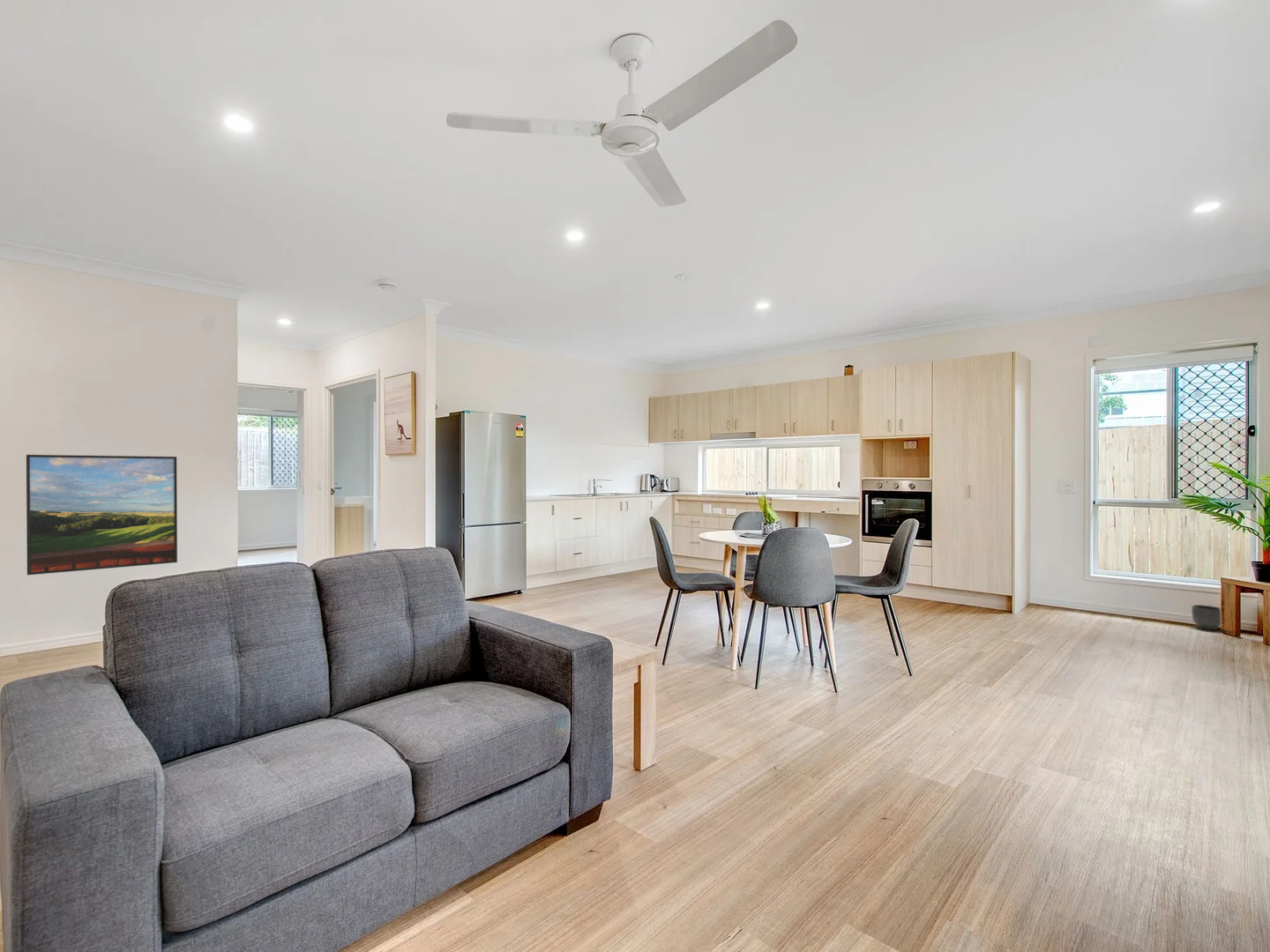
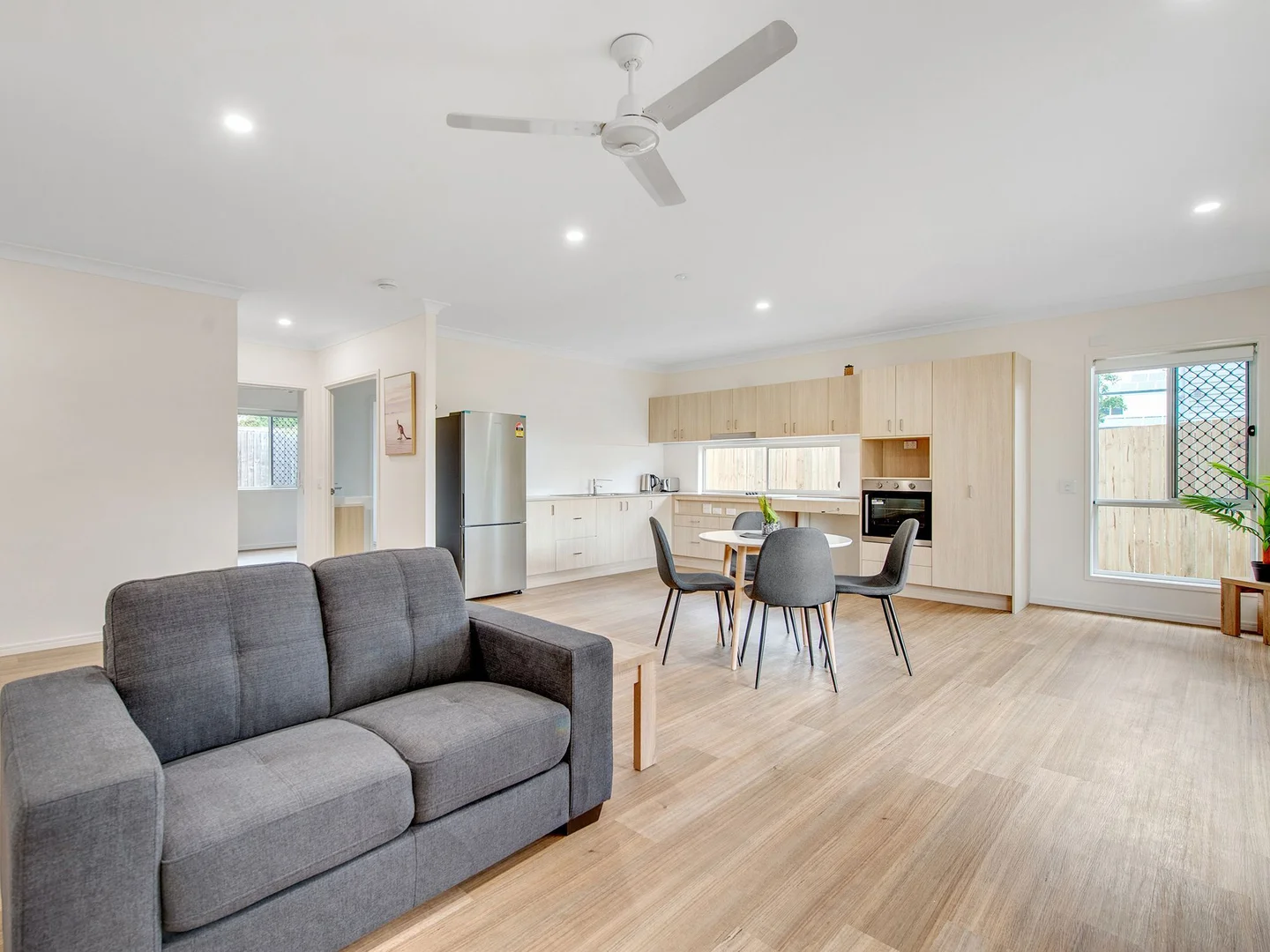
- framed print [26,454,178,576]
- planter [1191,604,1221,631]
